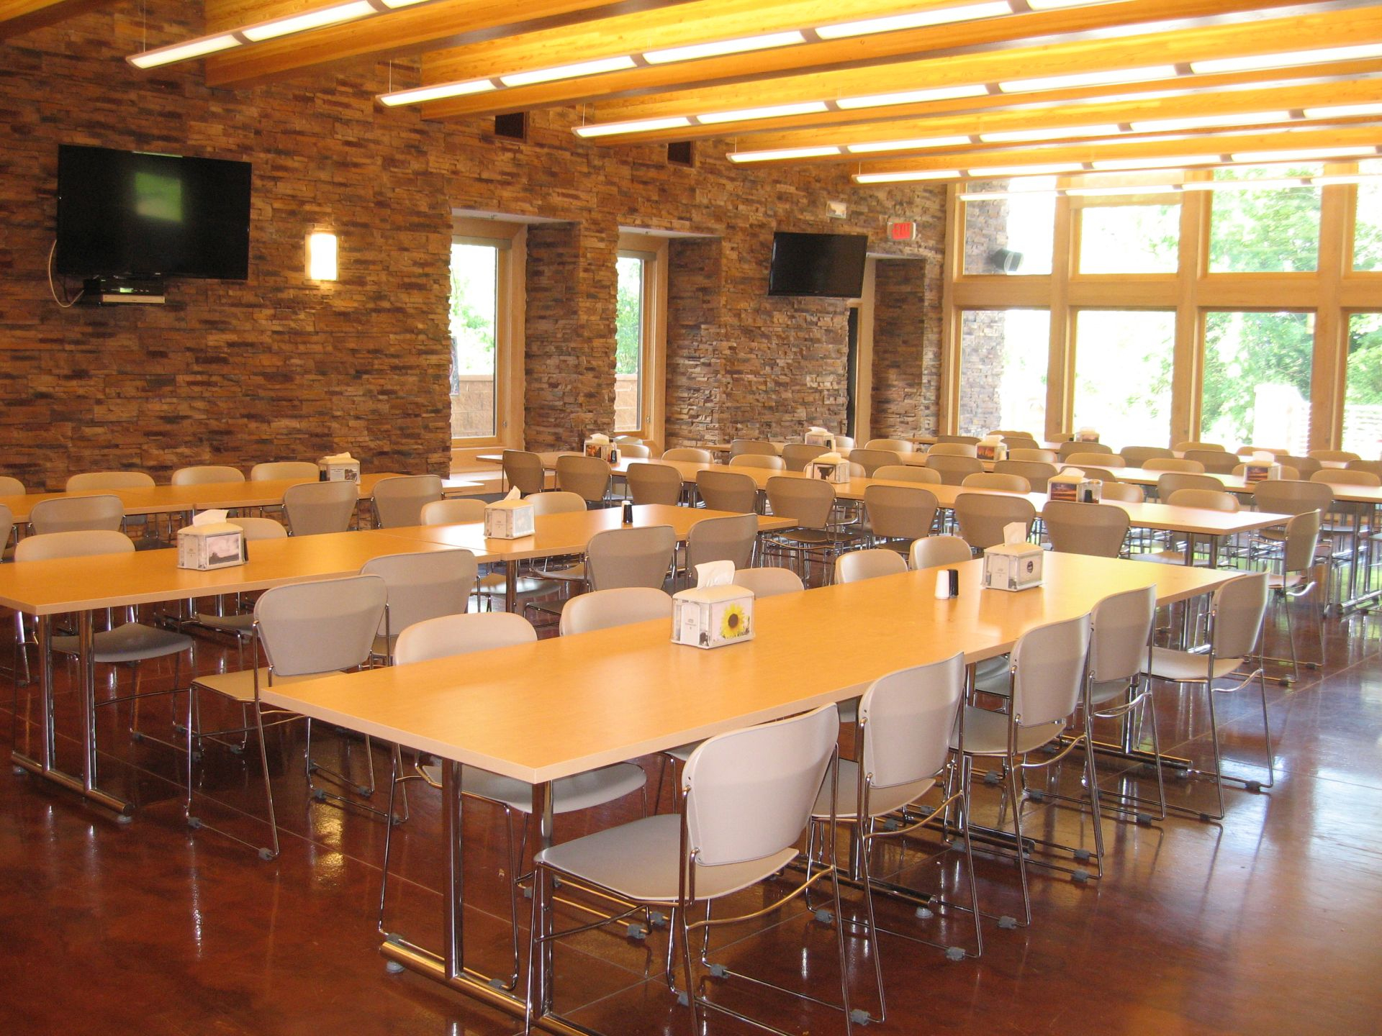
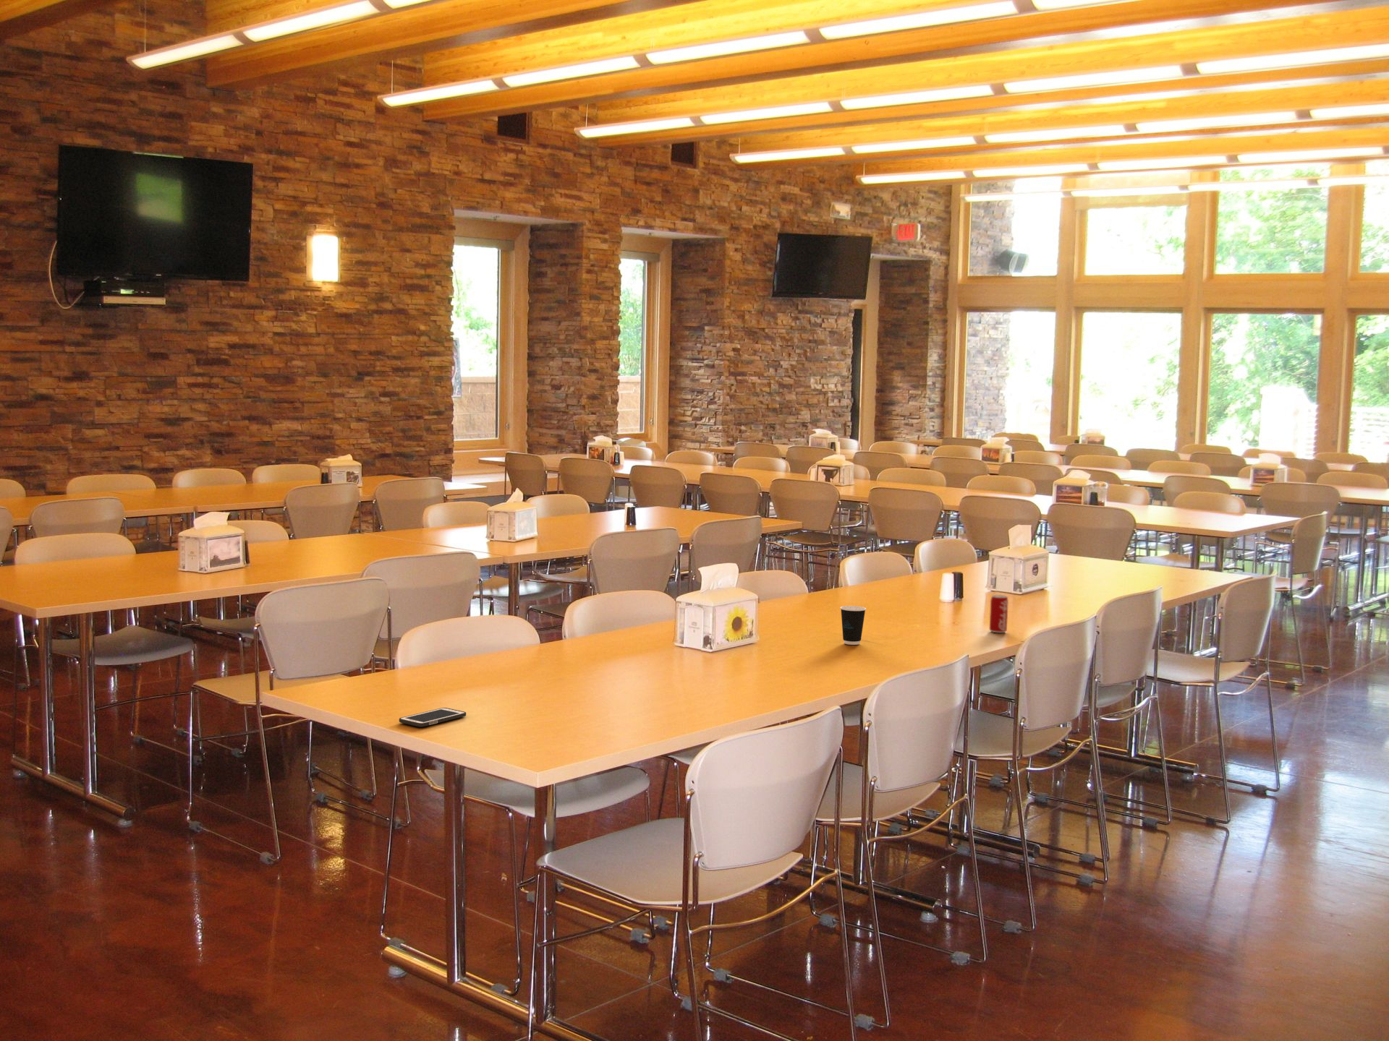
+ soda can [989,594,1009,633]
+ dixie cup [839,605,866,645]
+ cell phone [398,707,467,727]
